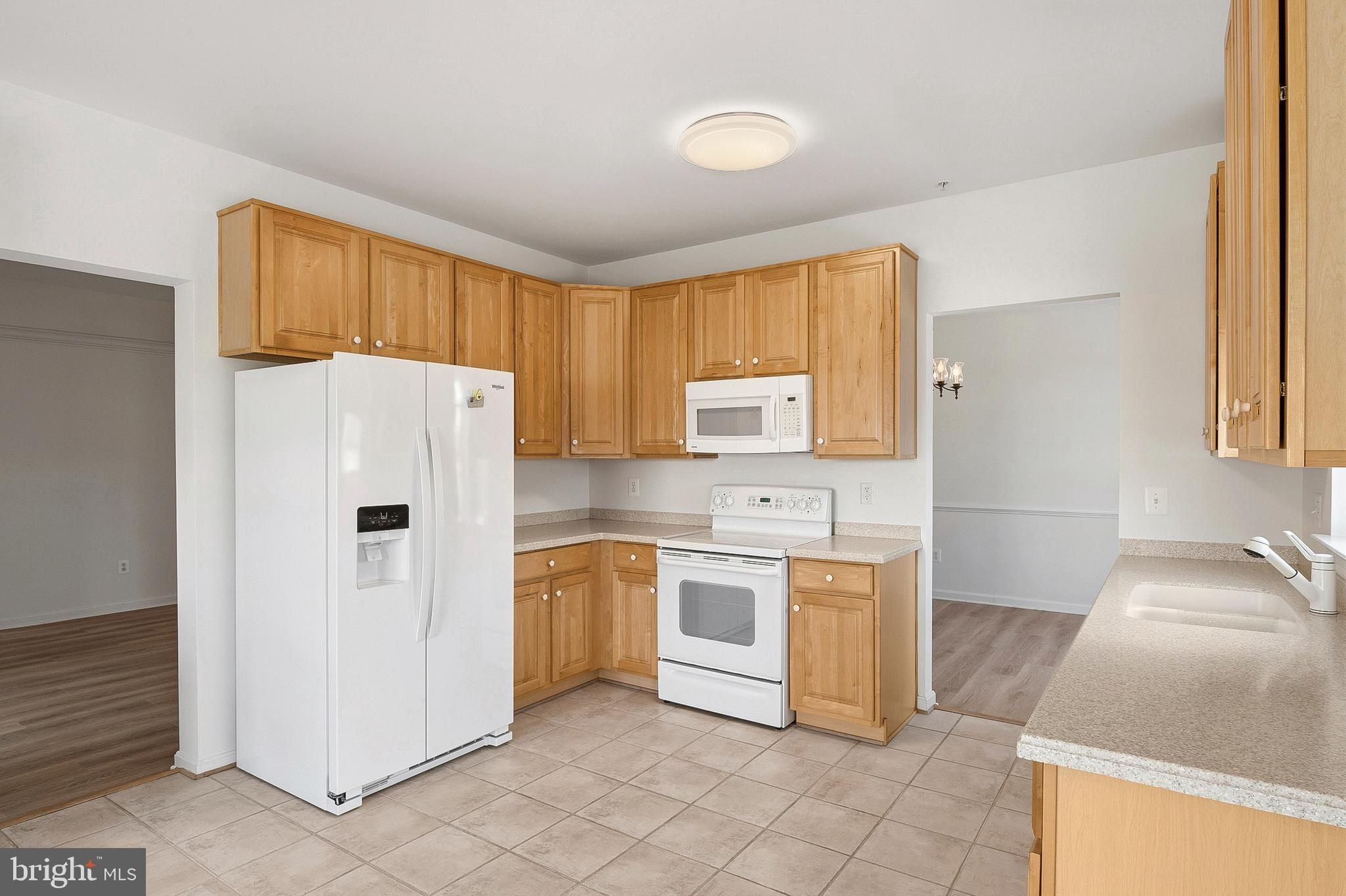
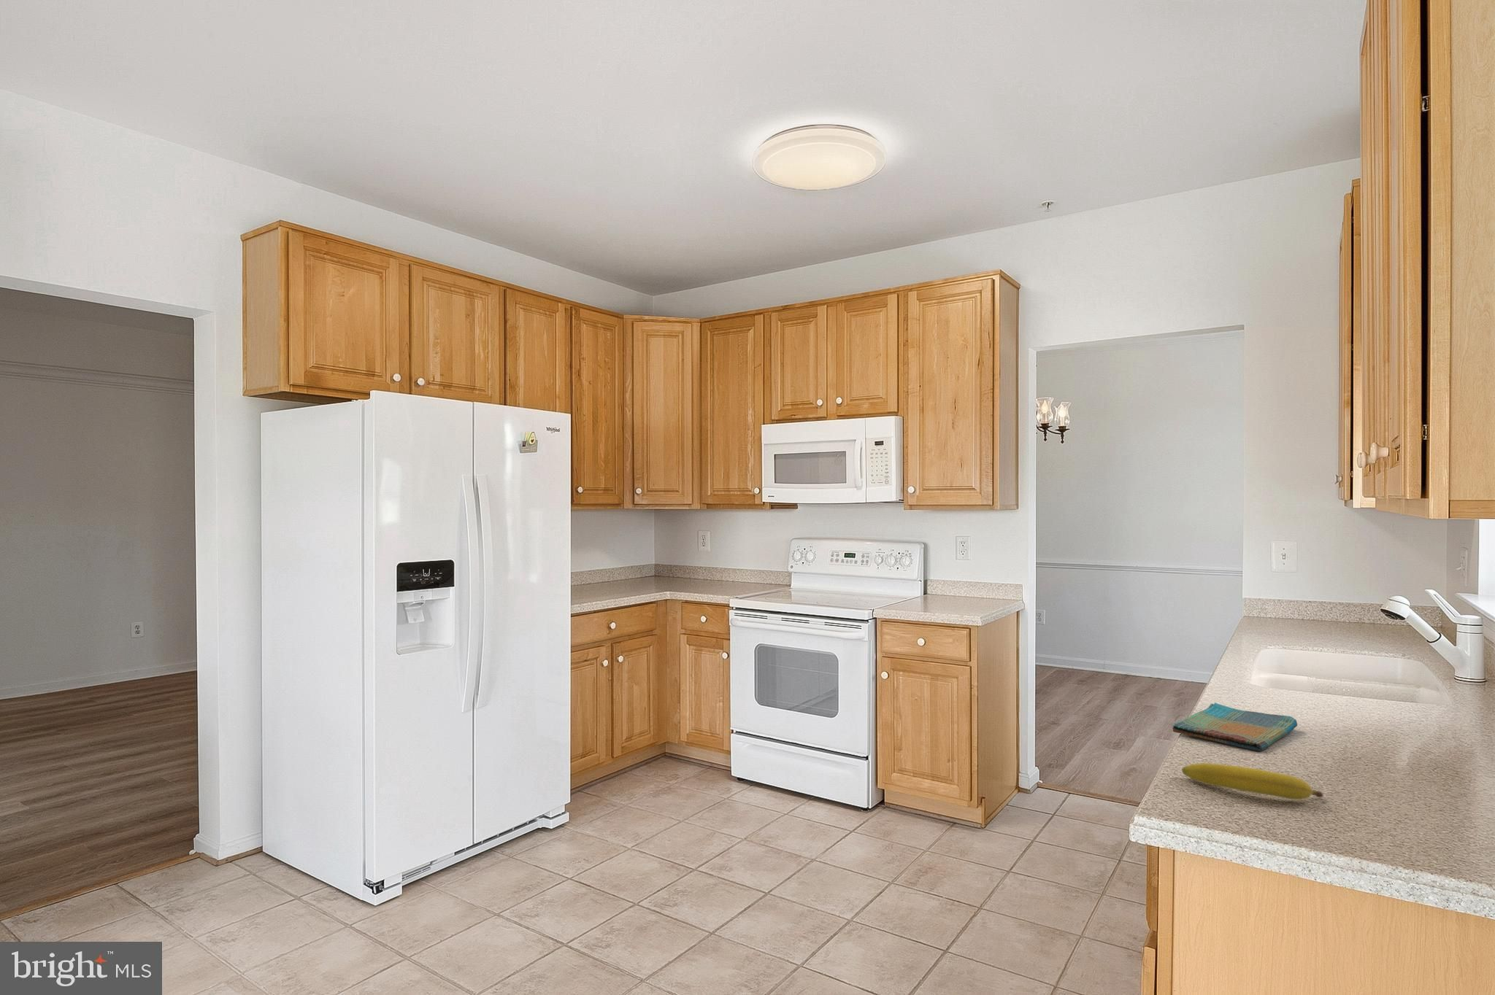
+ fruit [1181,762,1324,801]
+ dish towel [1173,703,1298,752]
